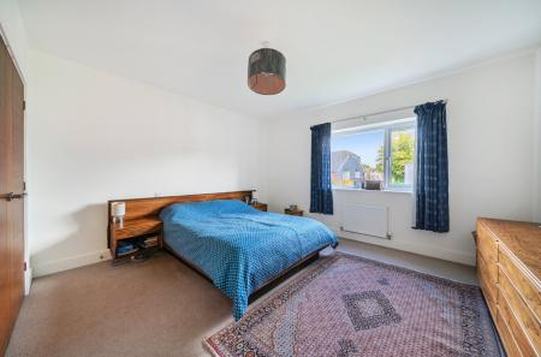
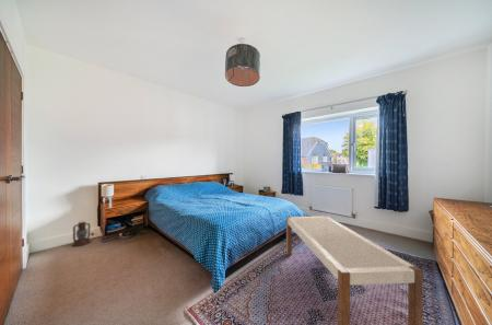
+ bench [285,214,424,325]
+ lantern [71,219,92,247]
